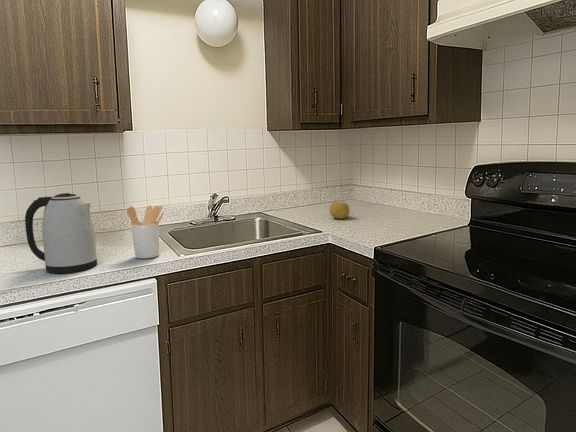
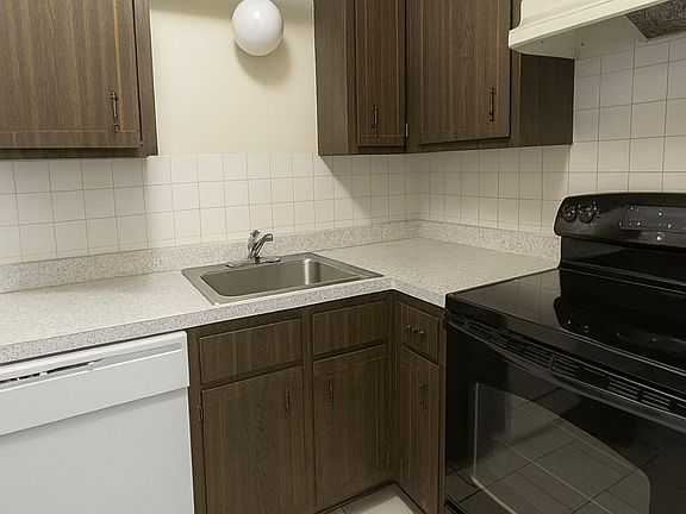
- utensil holder [126,205,165,259]
- fruit [329,201,350,220]
- kettle [24,192,98,274]
